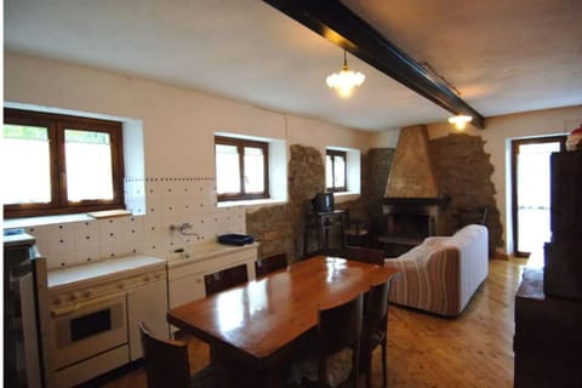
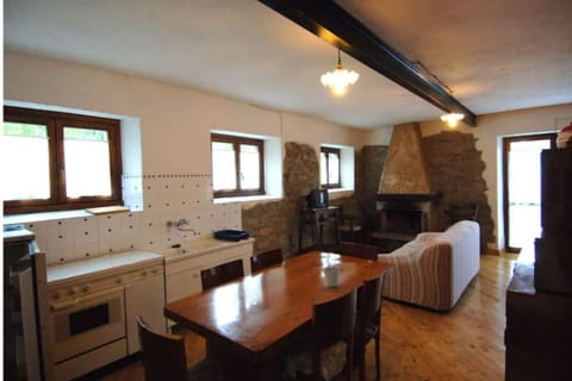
+ cup [319,264,341,288]
